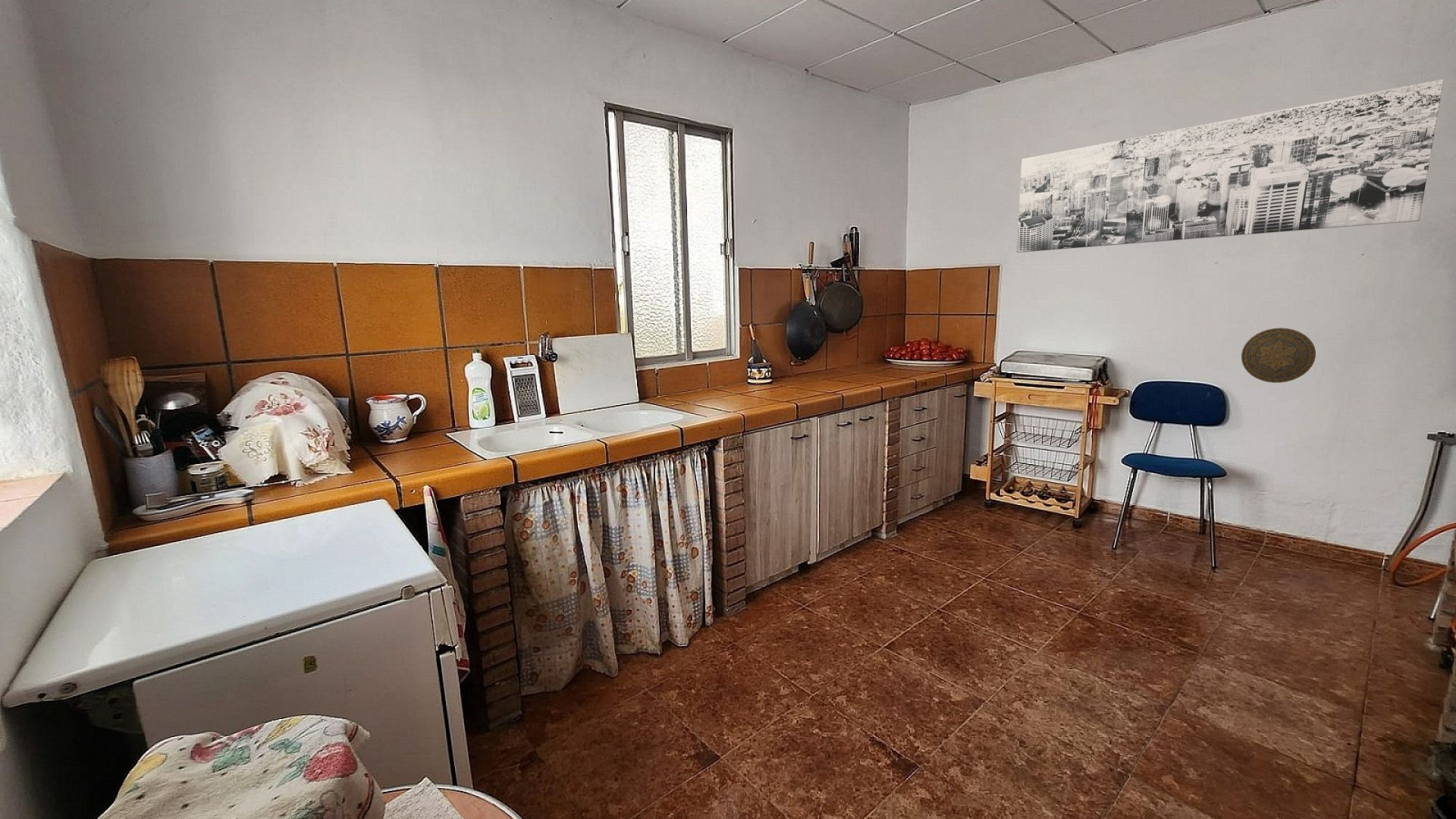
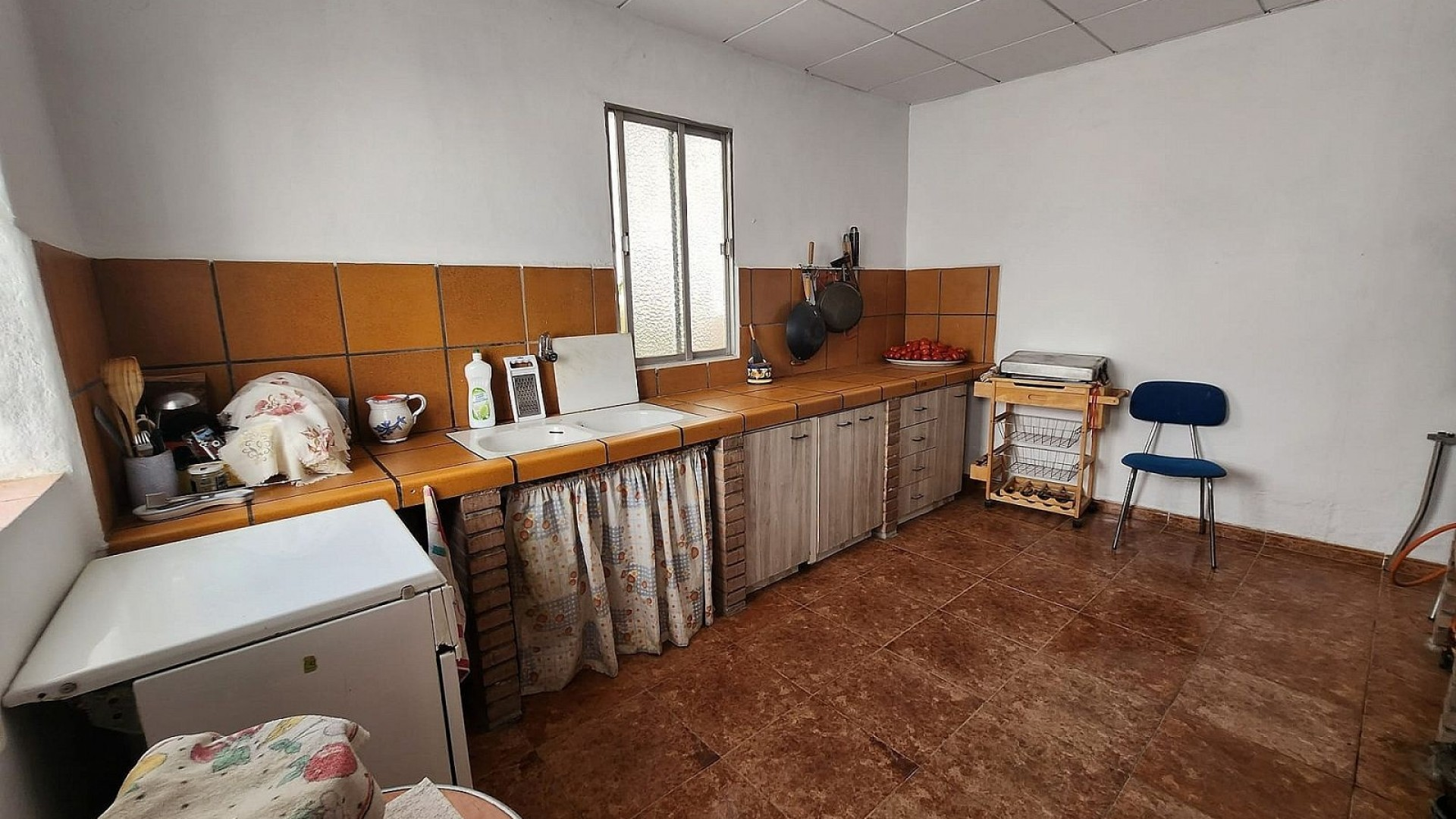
- decorative plate [1241,327,1316,384]
- wall art [1016,79,1445,253]
